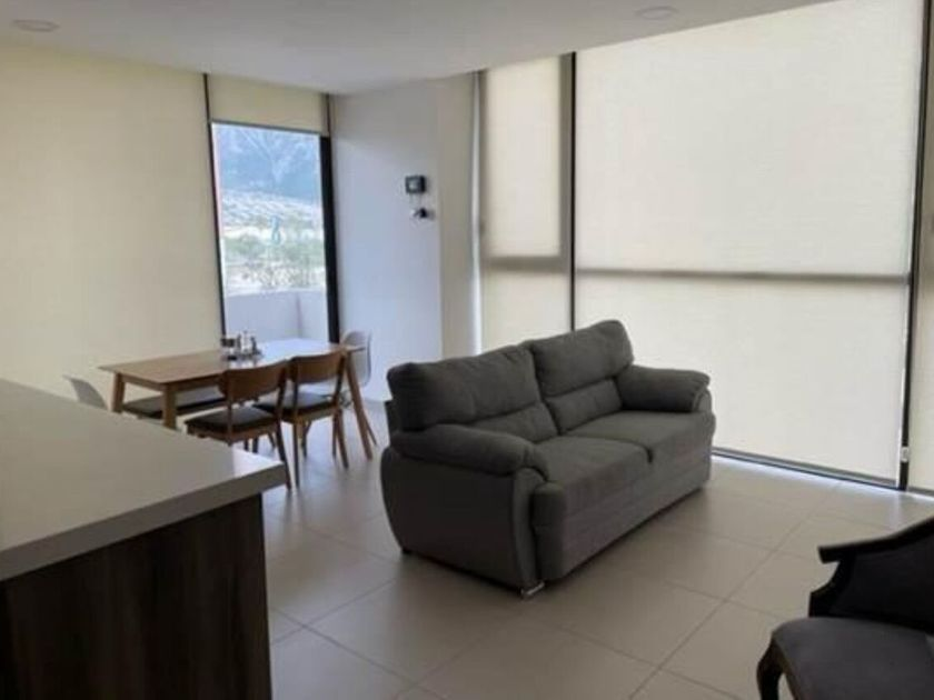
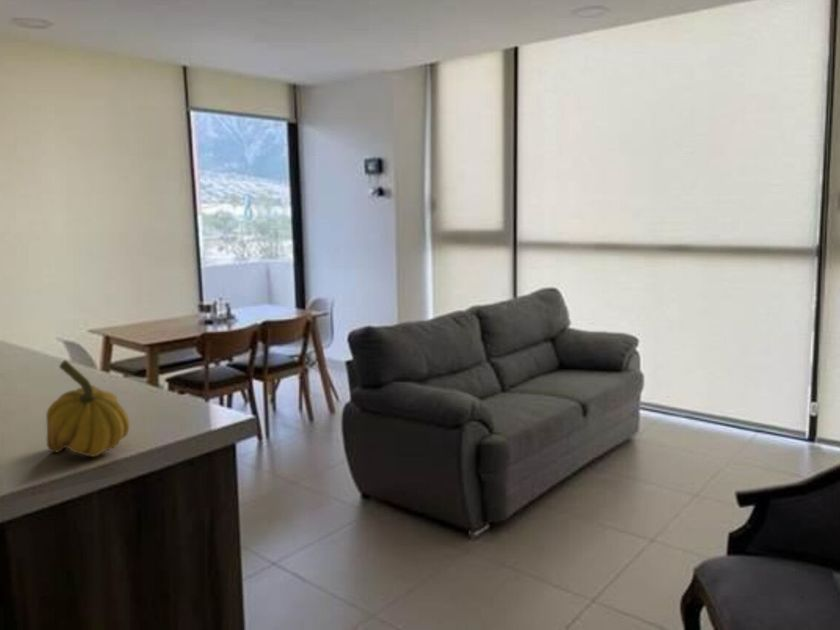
+ pumpkin [45,359,131,458]
